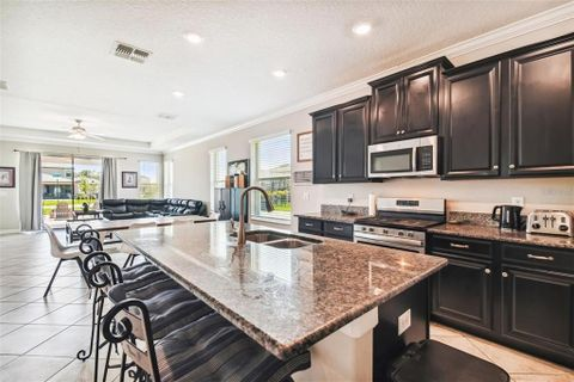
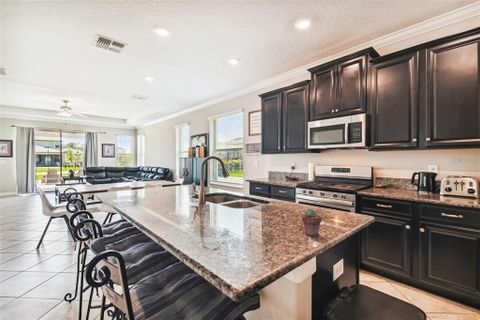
+ potted succulent [301,208,323,237]
